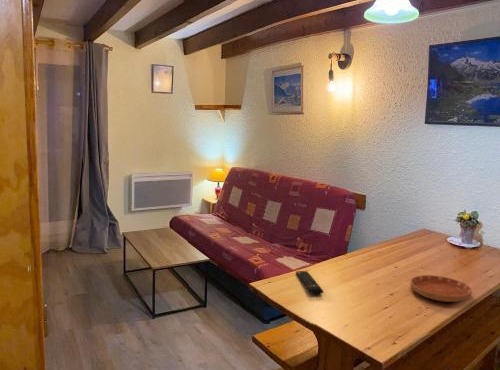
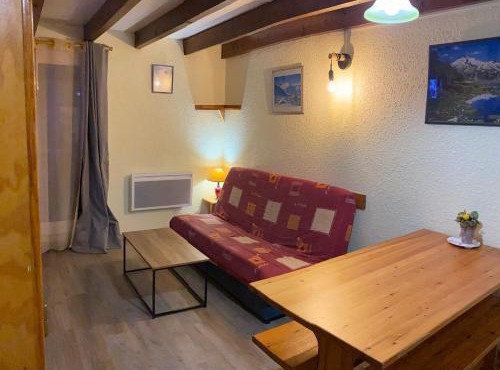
- remote control [295,270,324,295]
- saucer [409,274,473,303]
